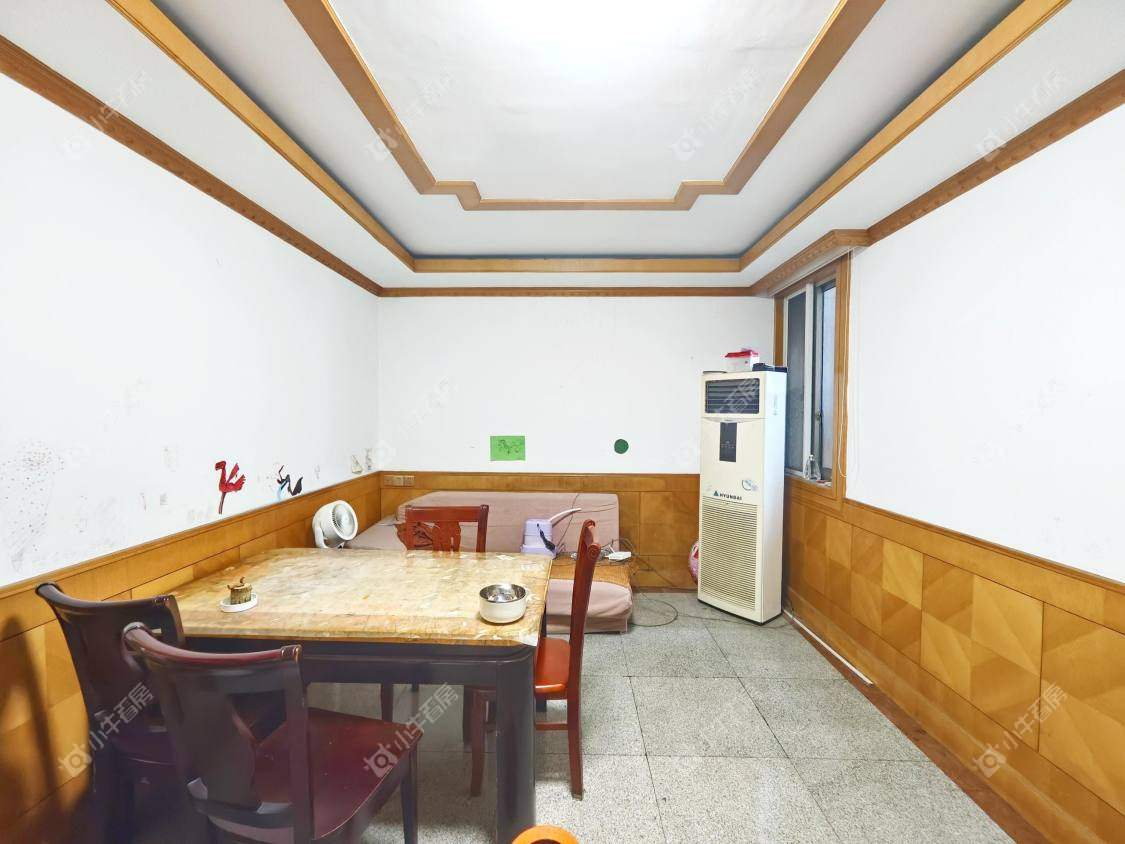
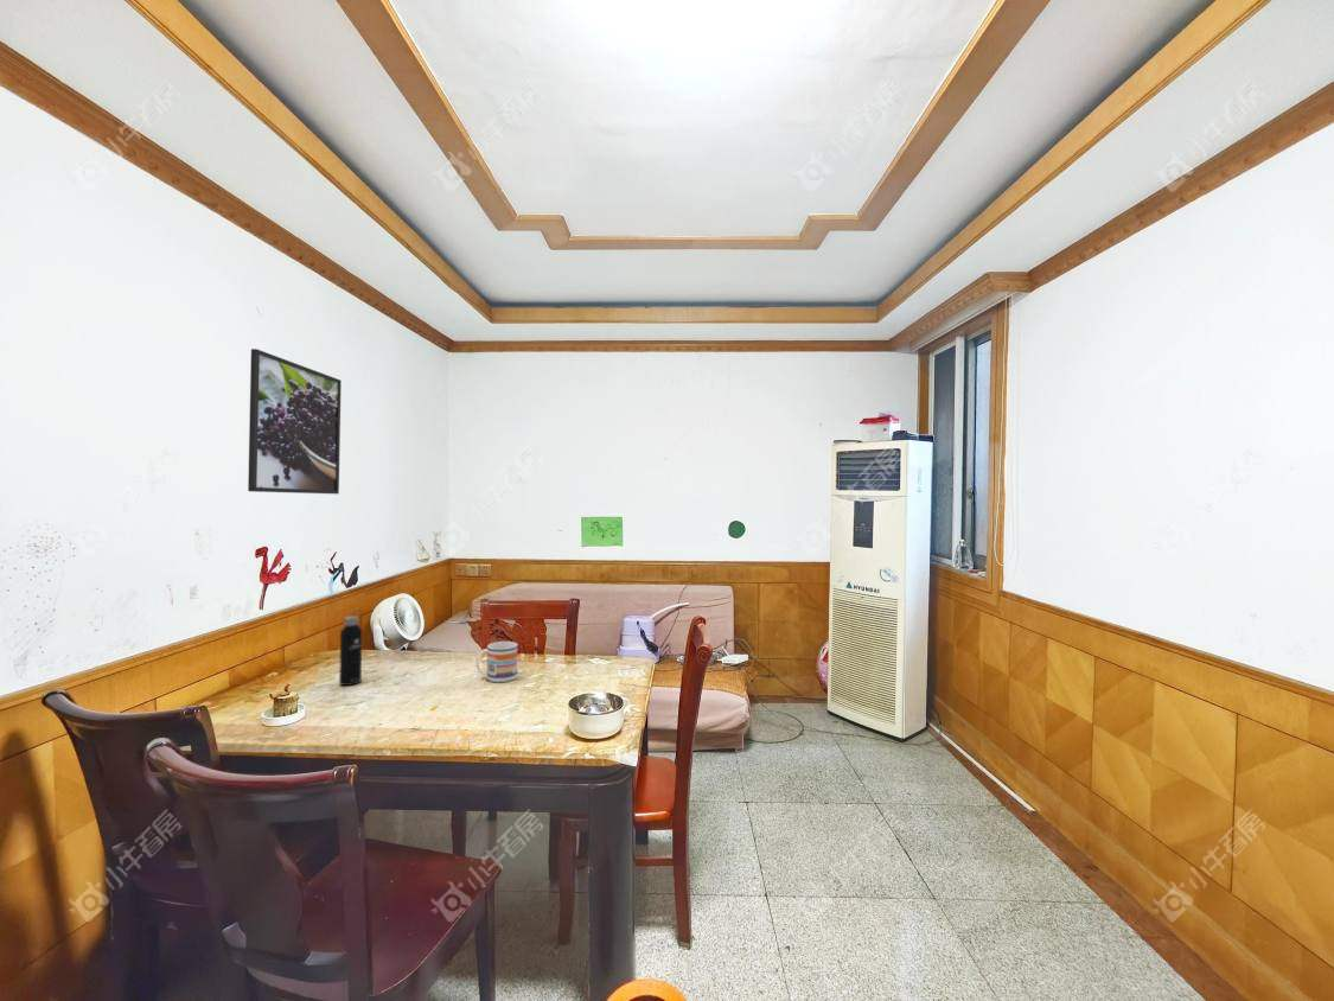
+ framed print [247,348,343,495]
+ water bottle [338,608,363,687]
+ mug [474,640,518,683]
